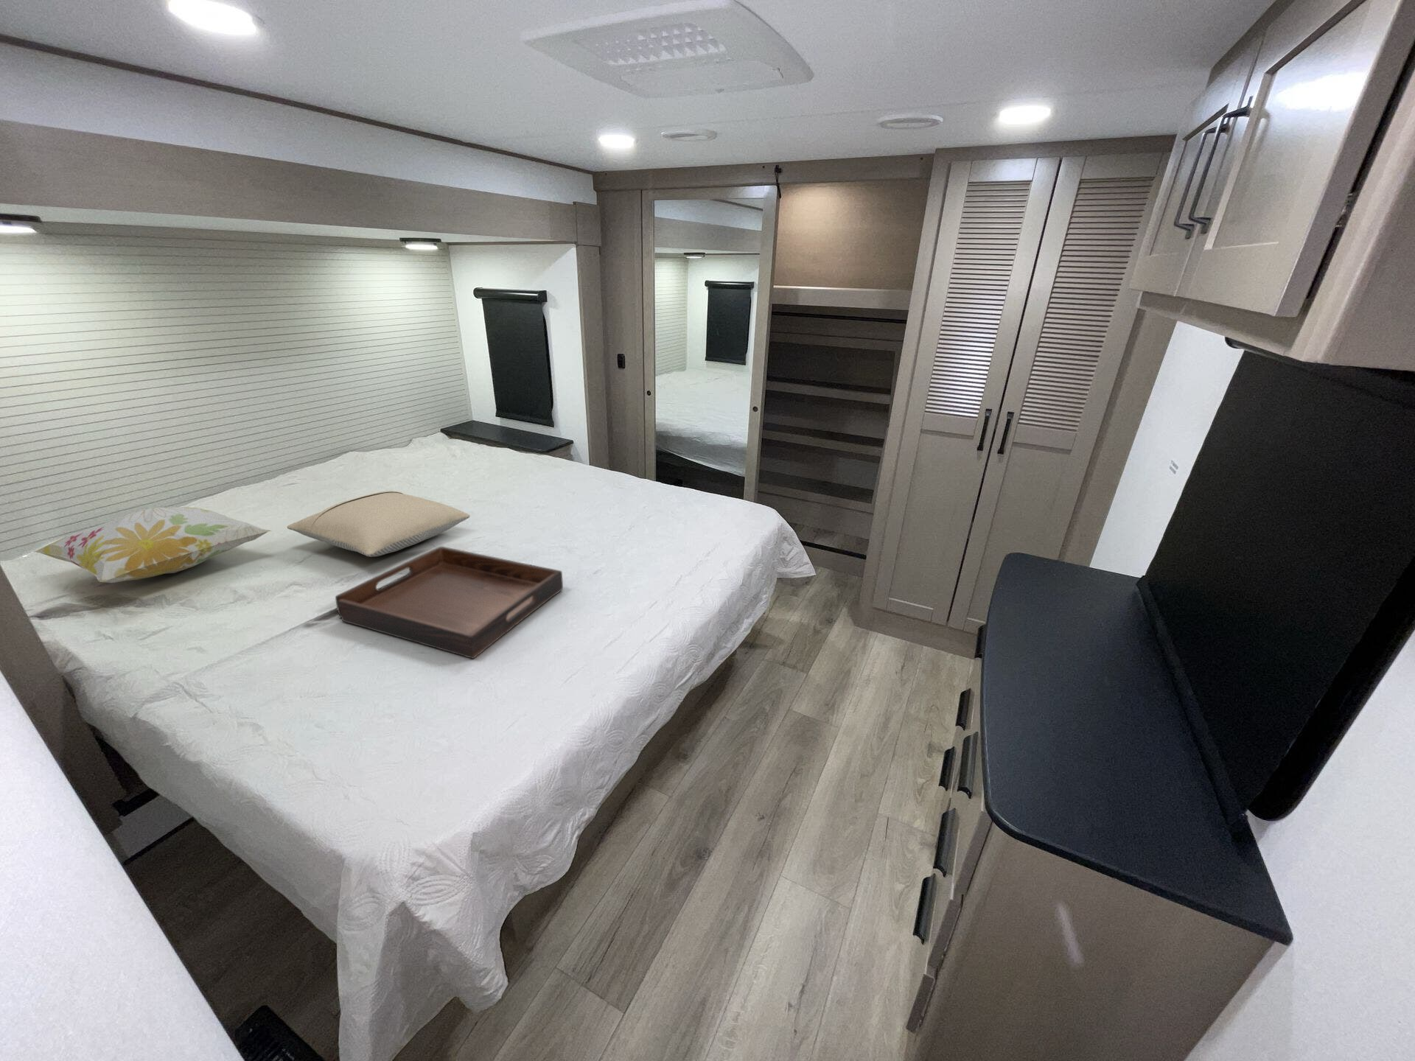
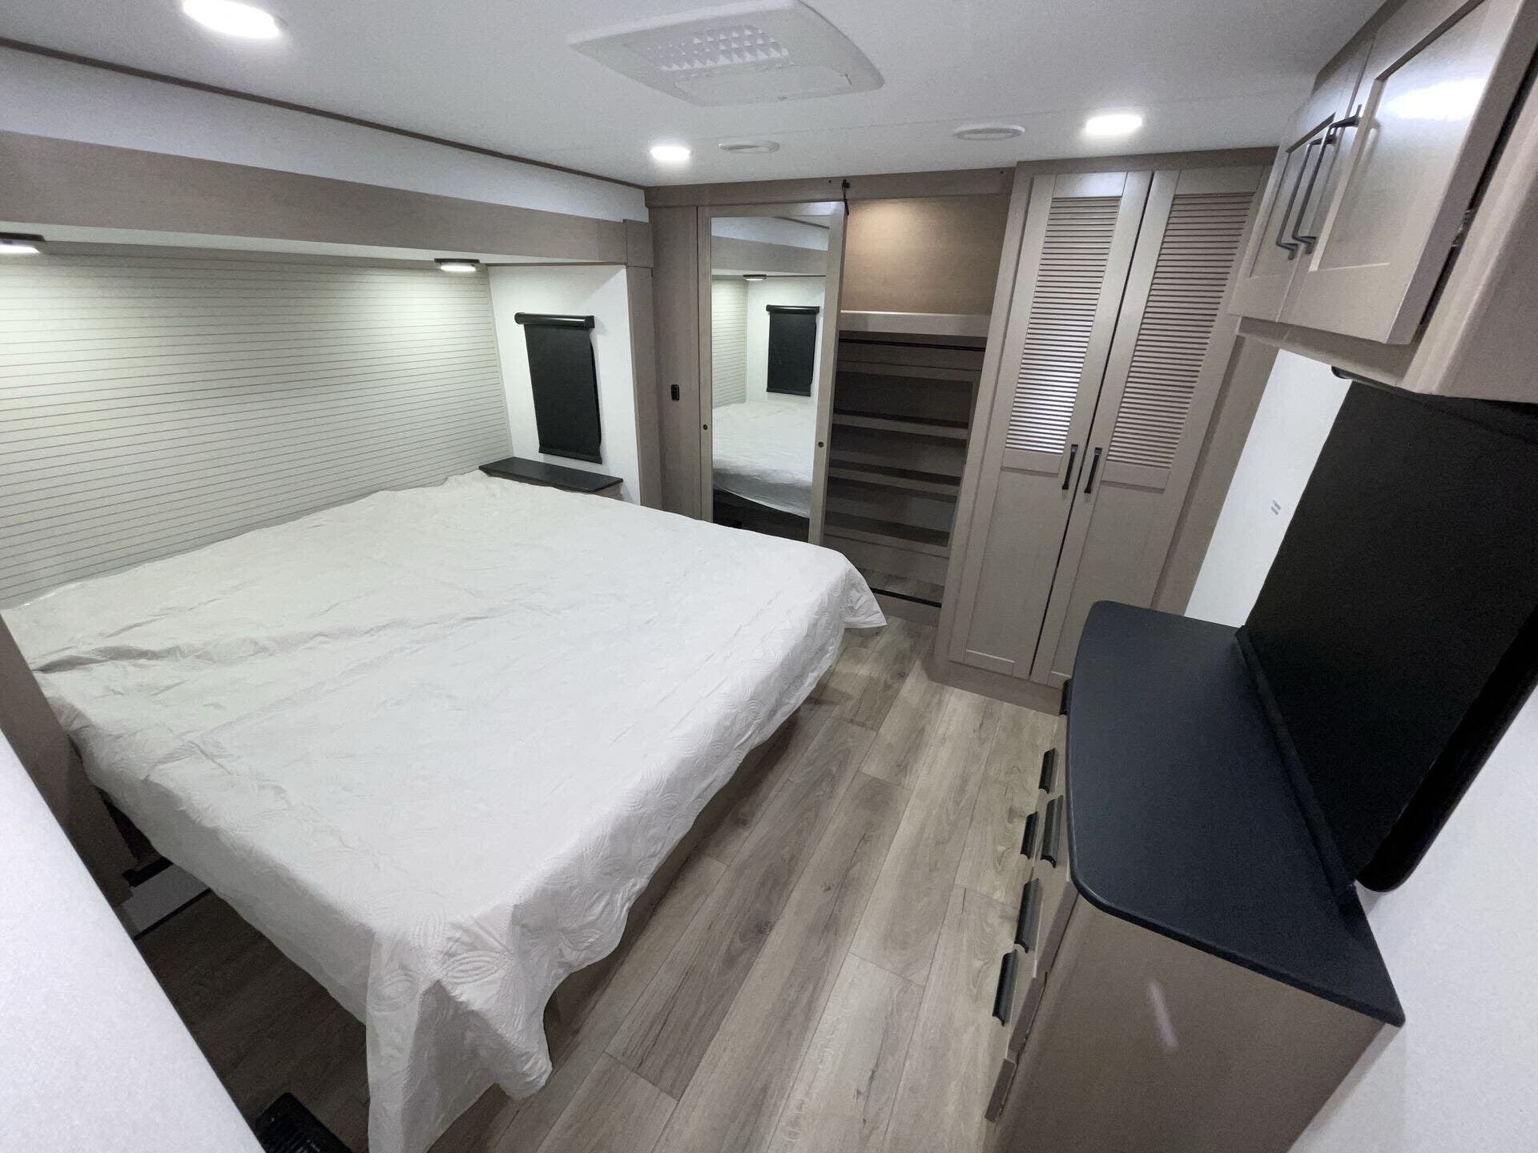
- decorative pillow [32,506,272,584]
- pillow [286,490,470,557]
- serving tray [334,546,564,660]
